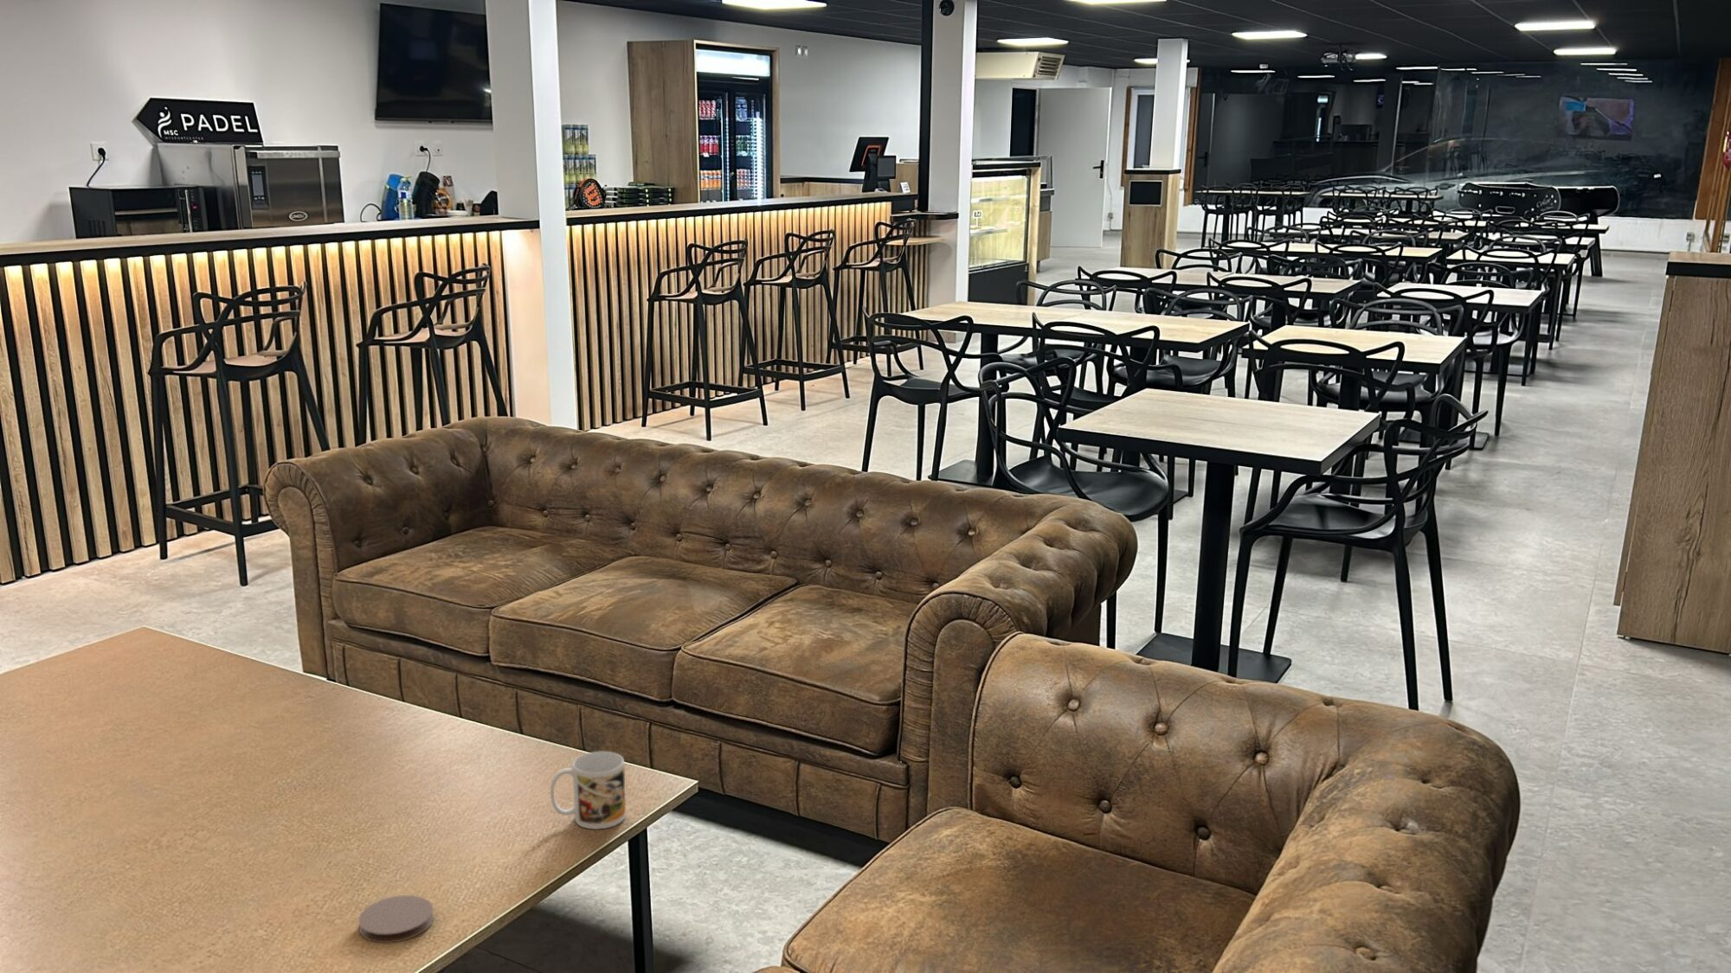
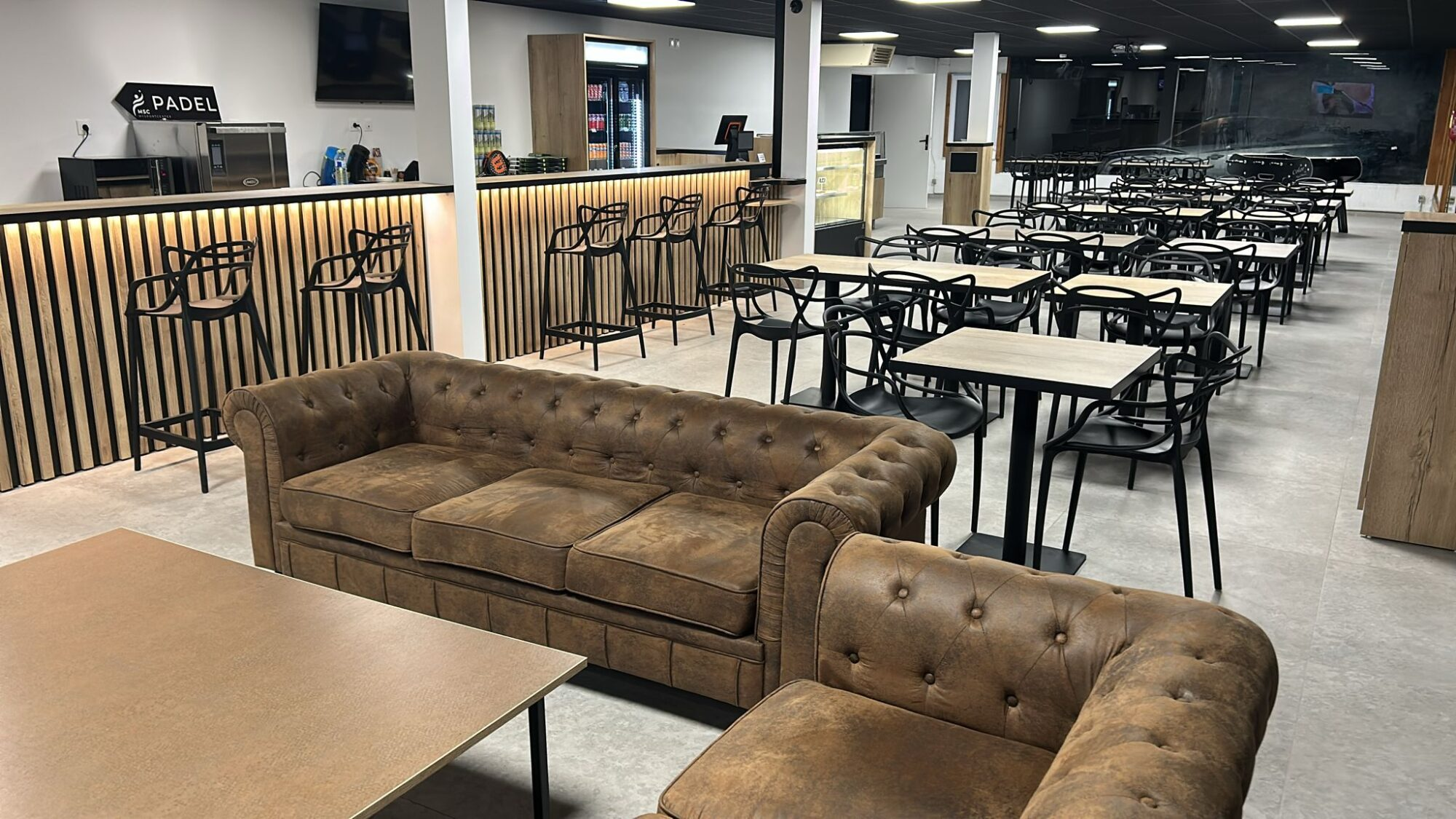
- mug [549,751,627,830]
- coaster [358,895,434,943]
